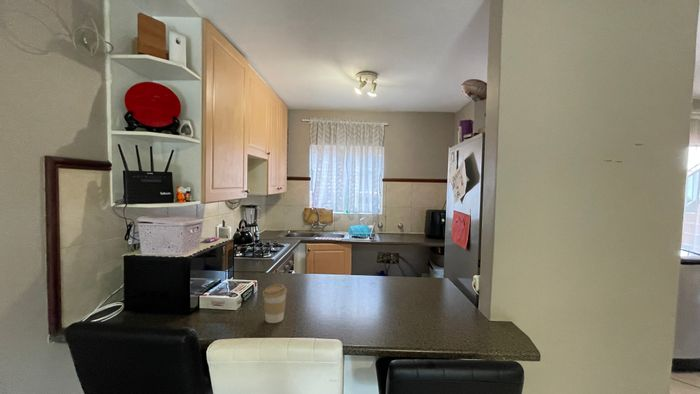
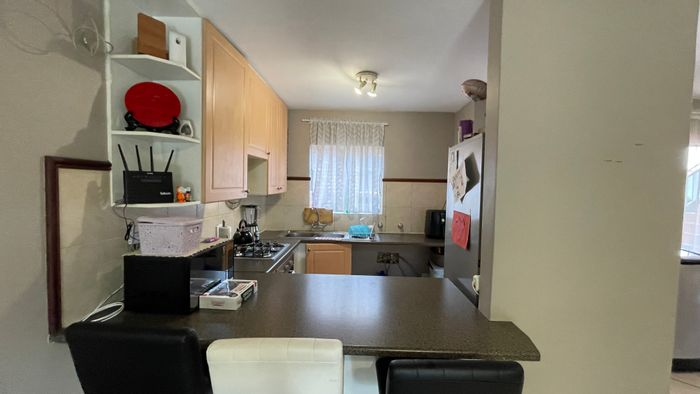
- coffee cup [262,284,288,324]
